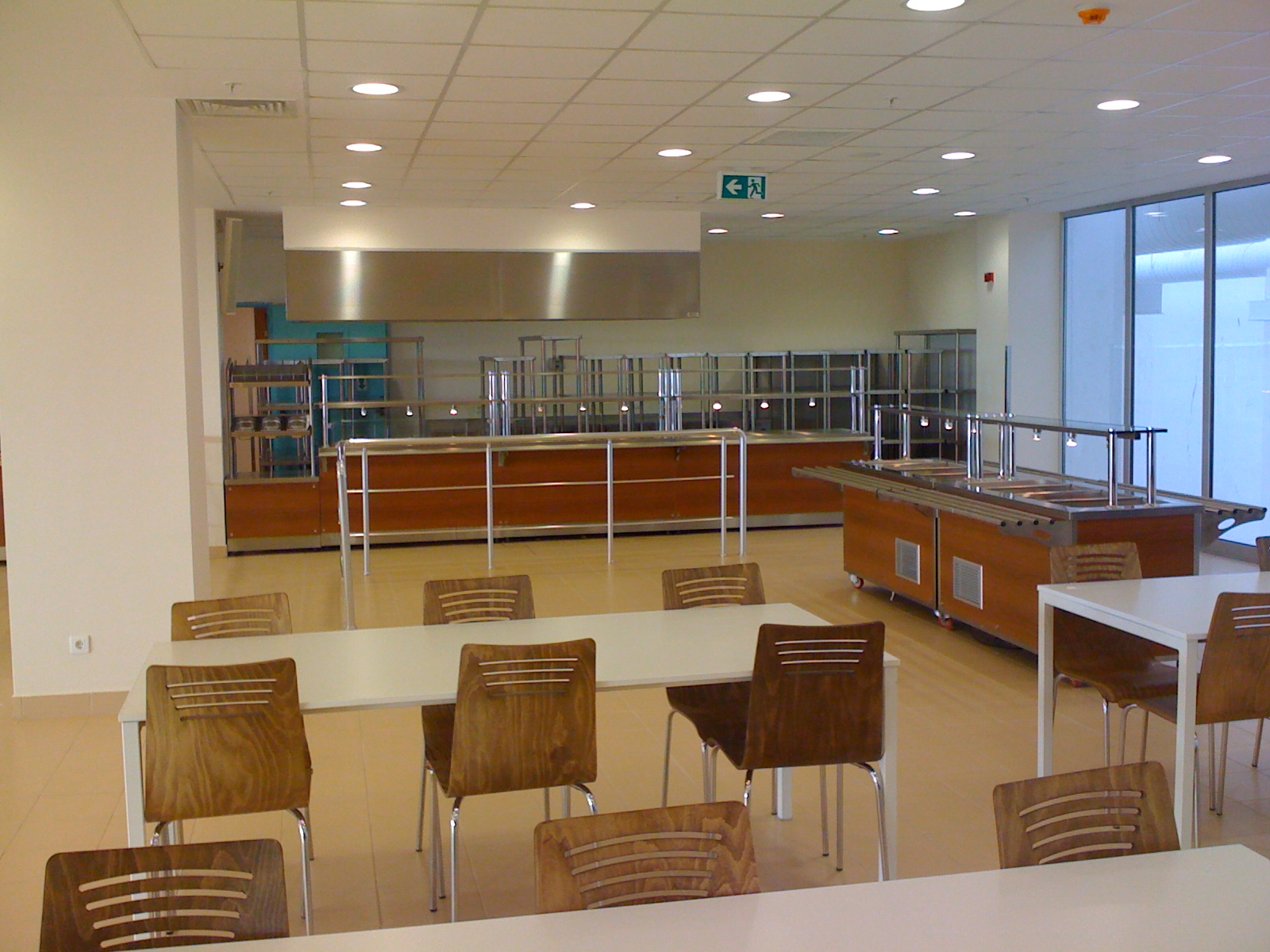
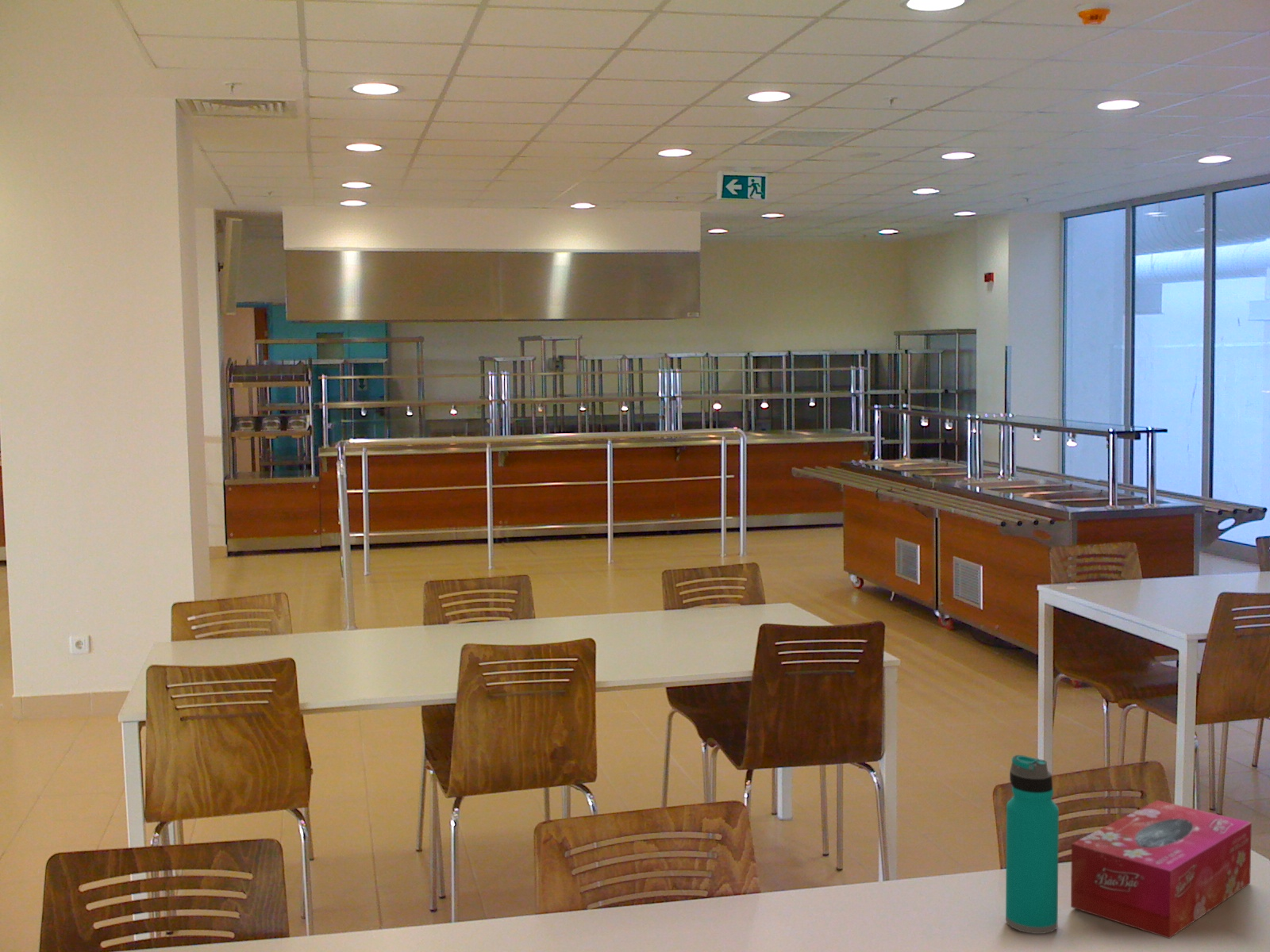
+ tissue box [1070,800,1253,939]
+ water bottle [1005,754,1060,935]
